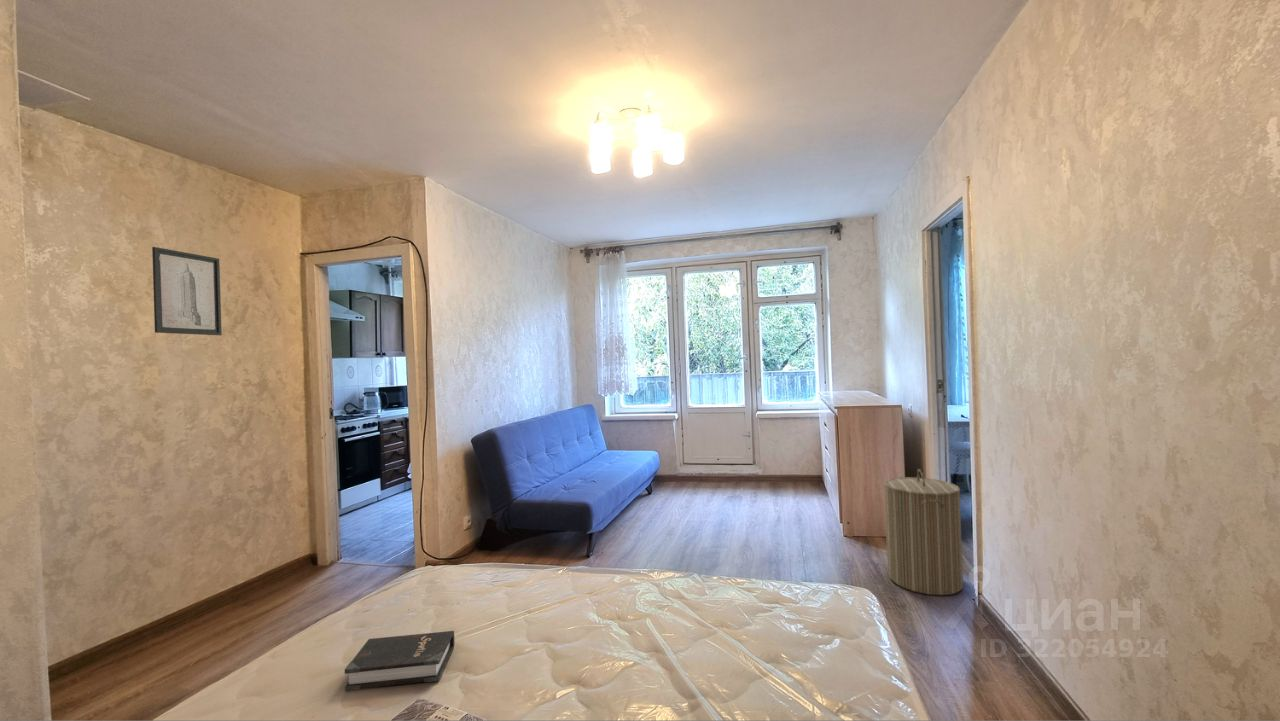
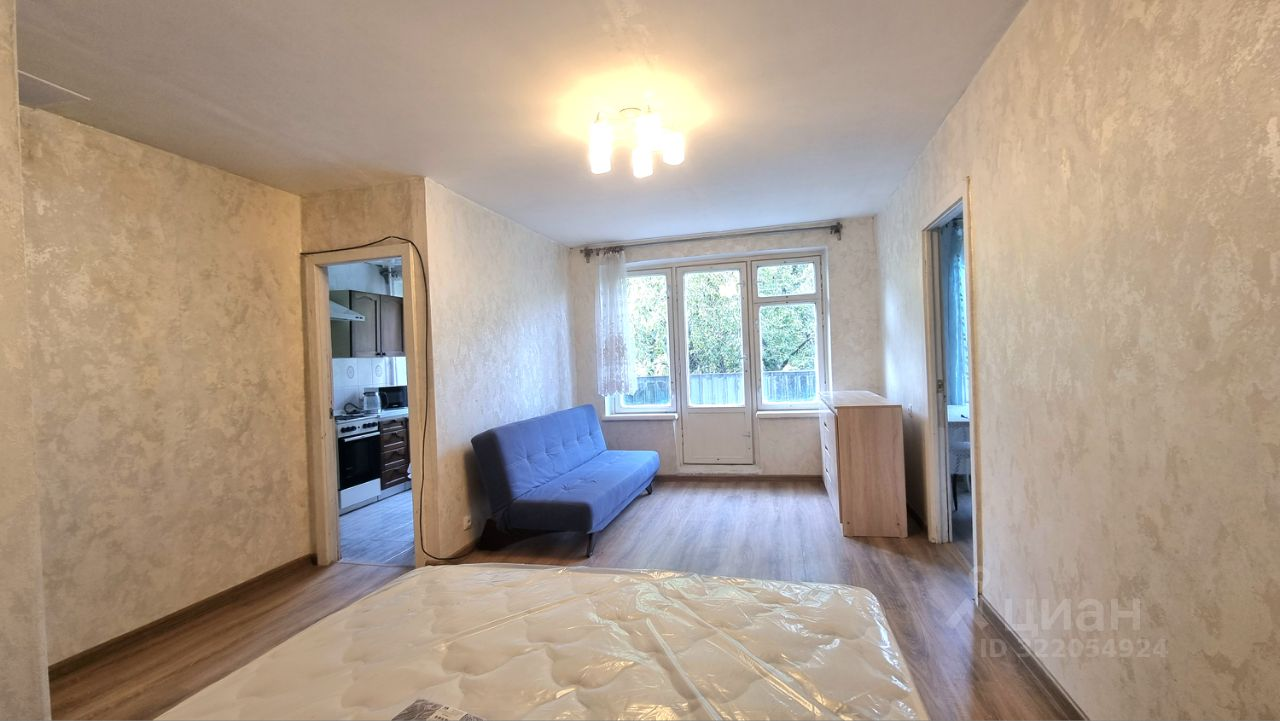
- laundry hamper [883,468,964,596]
- hardback book [344,630,455,692]
- wall art [151,246,223,336]
